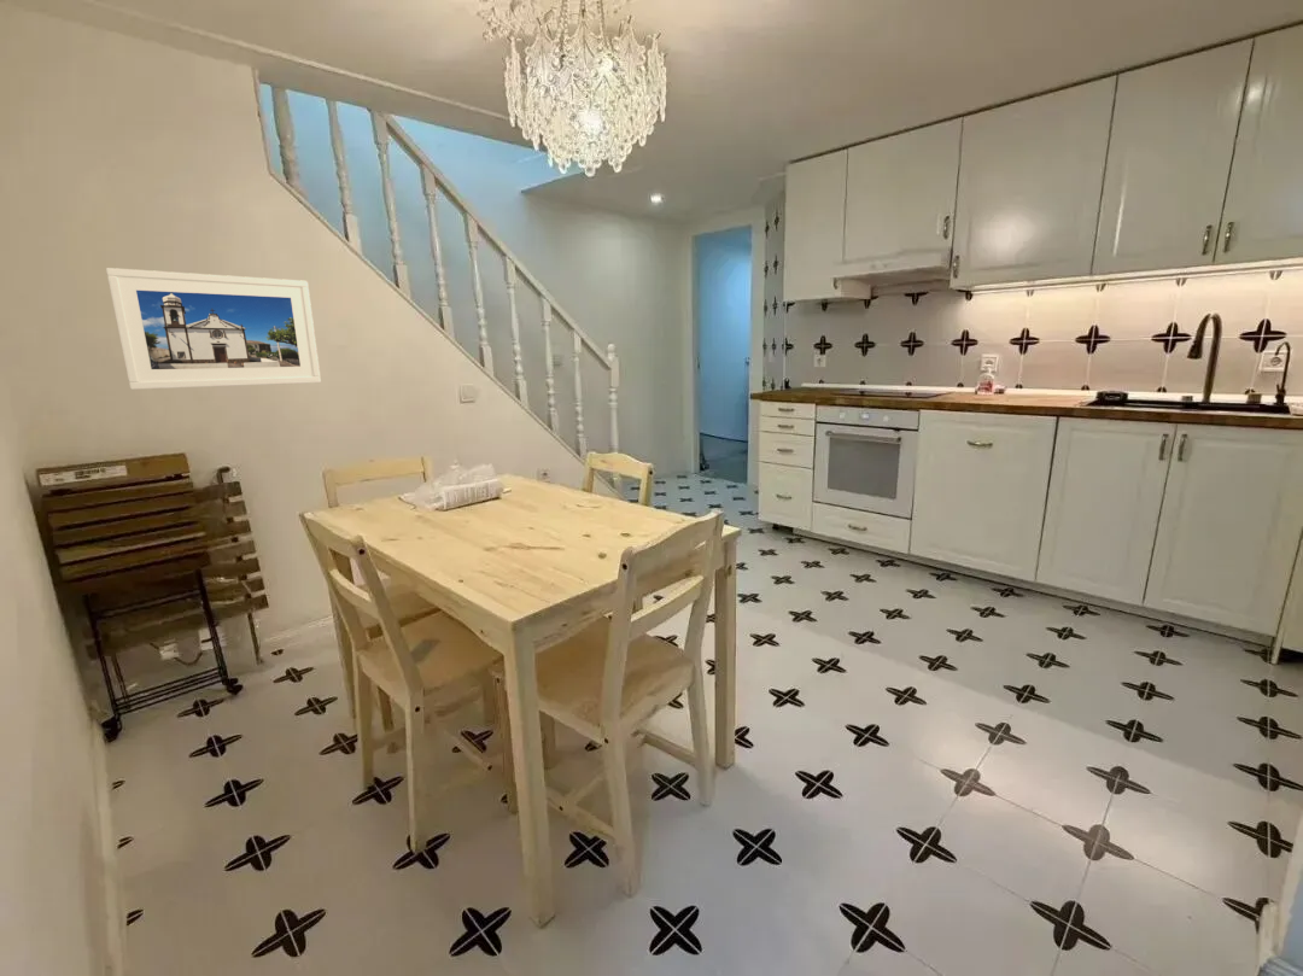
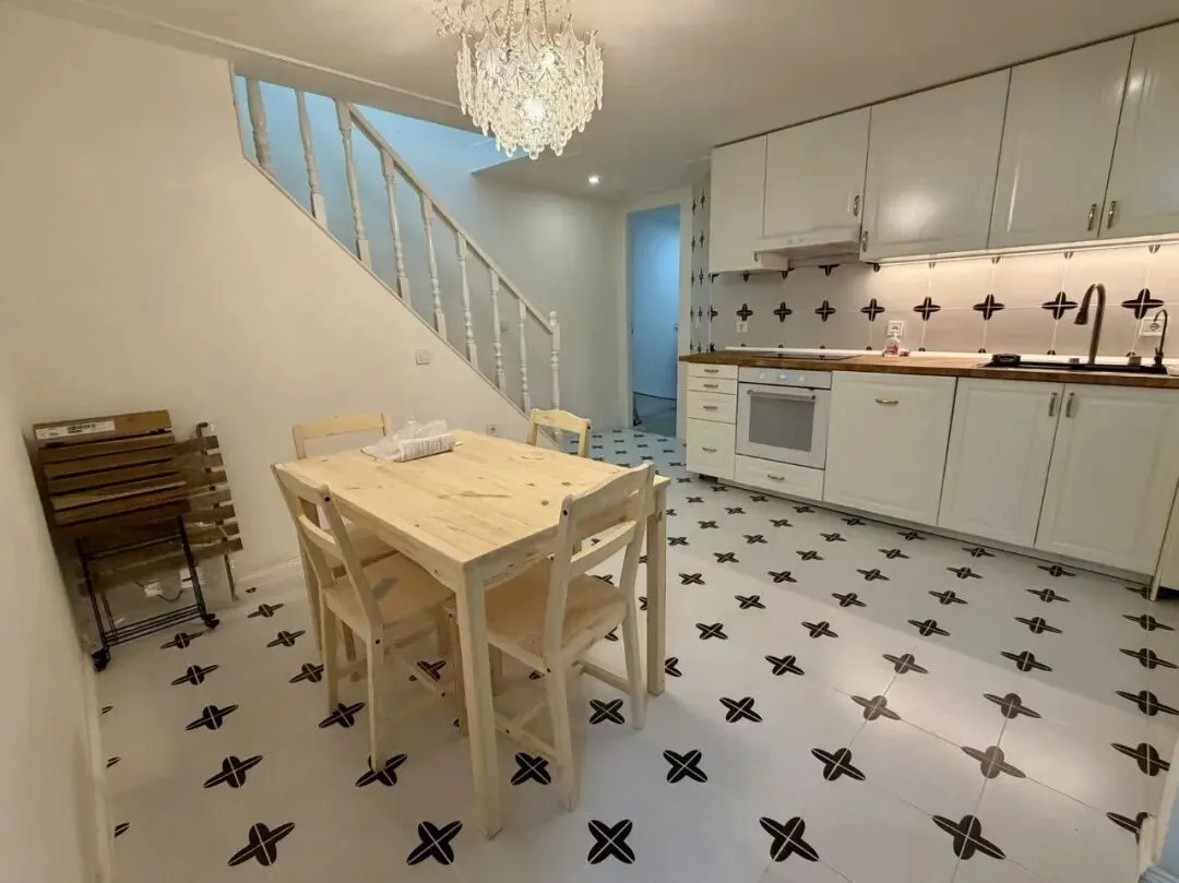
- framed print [105,267,322,391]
